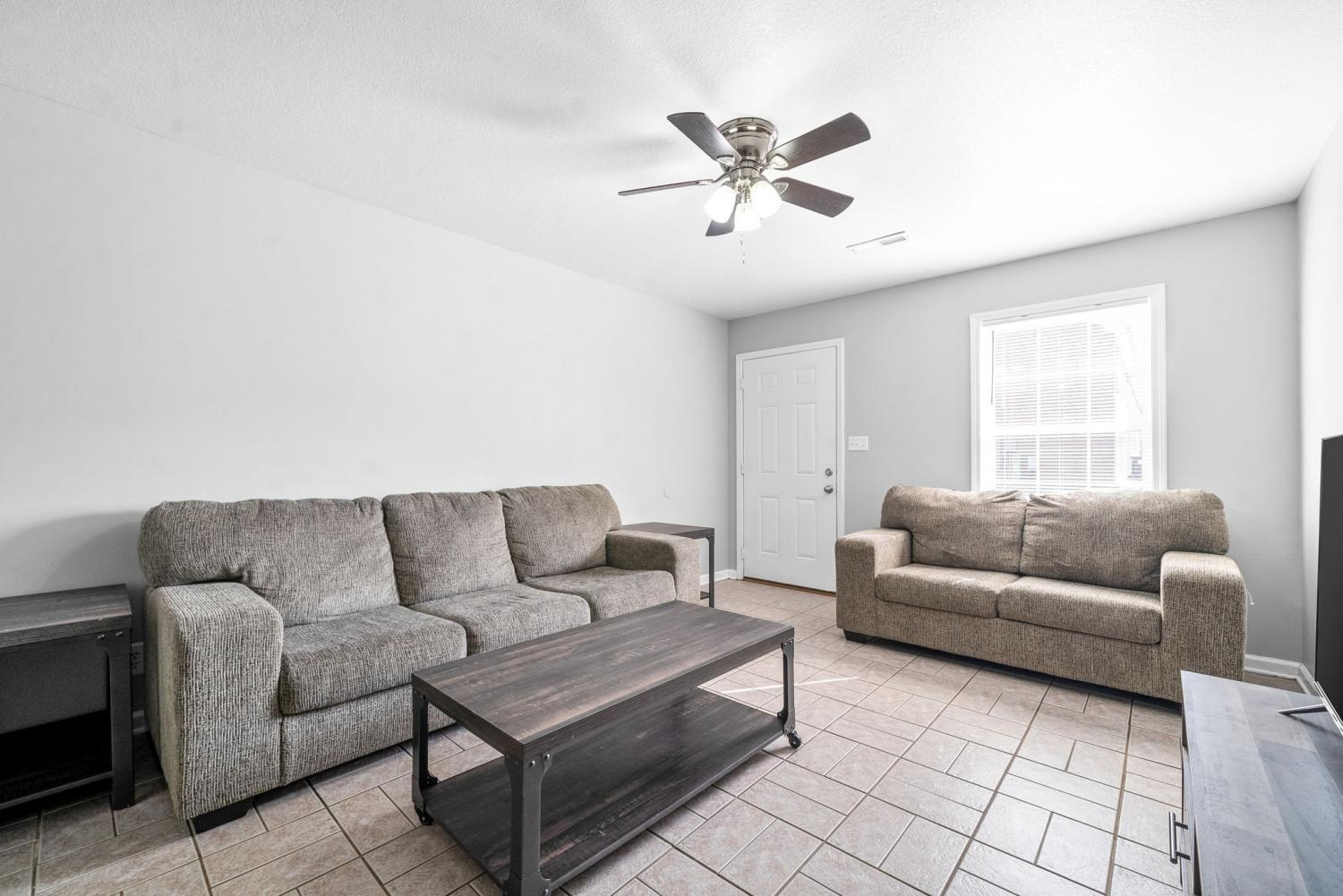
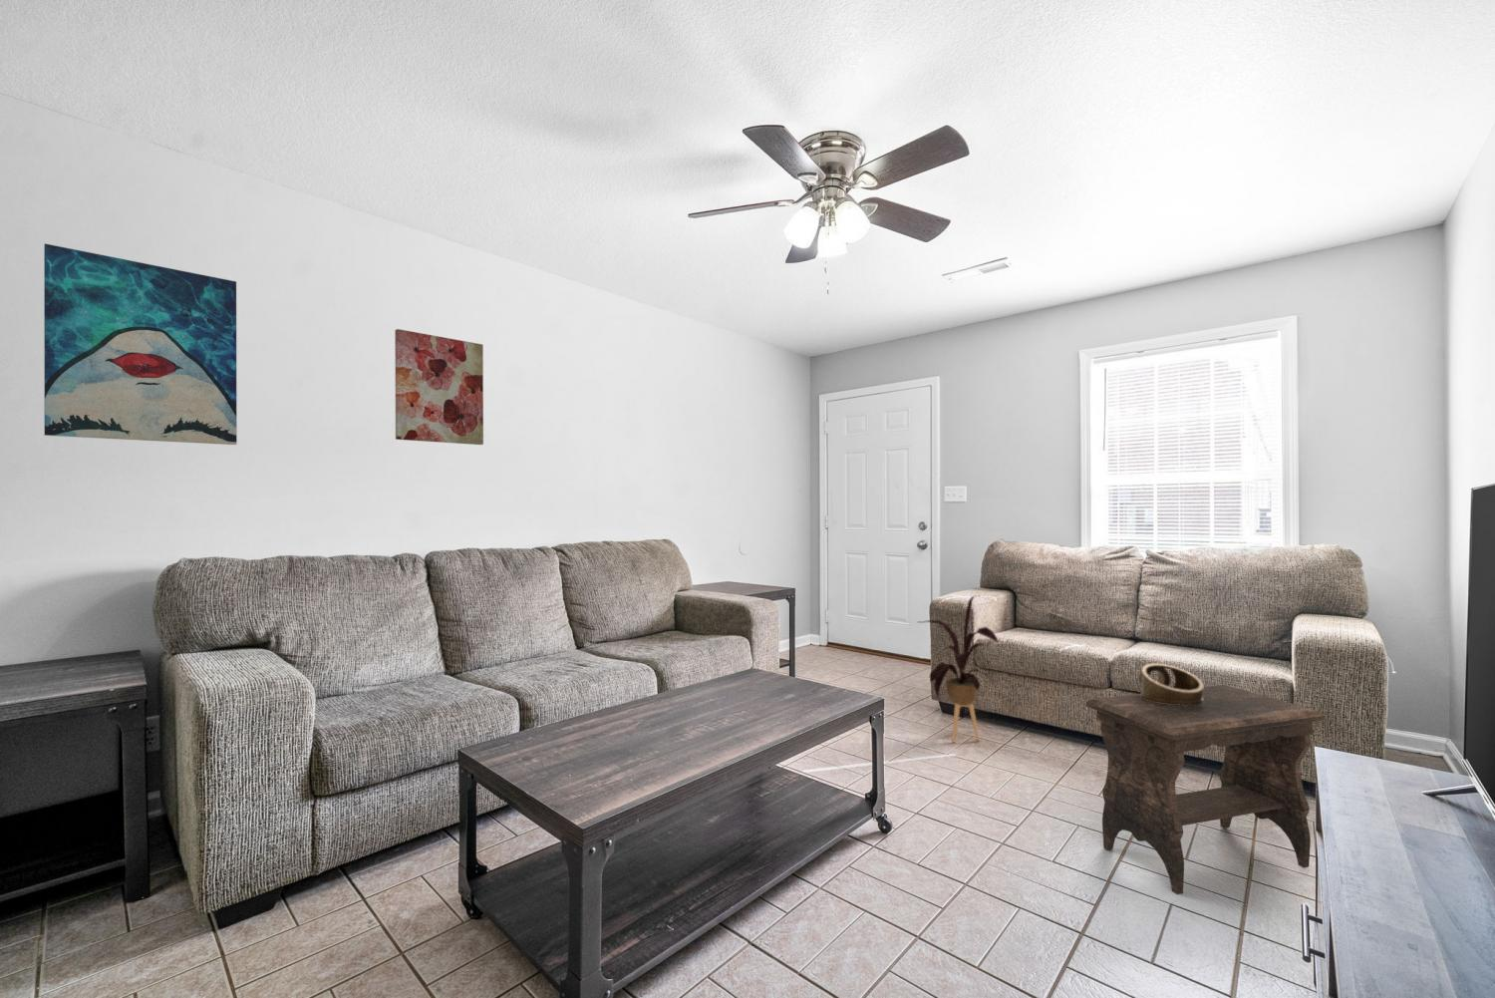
+ house plant [918,594,999,744]
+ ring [1138,663,1204,706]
+ wall art [42,243,238,446]
+ wall art [394,327,484,446]
+ footstool [1085,684,1326,896]
